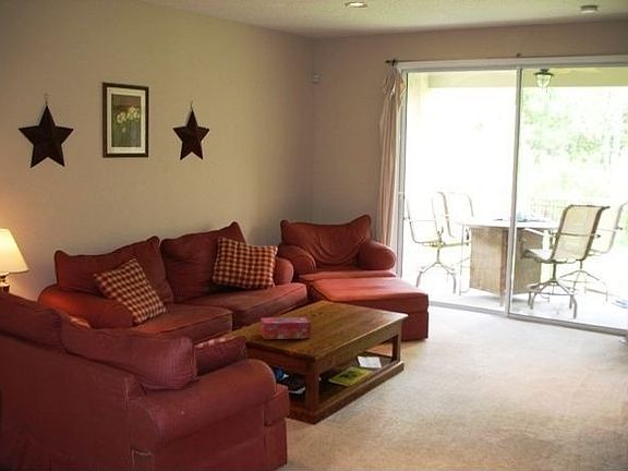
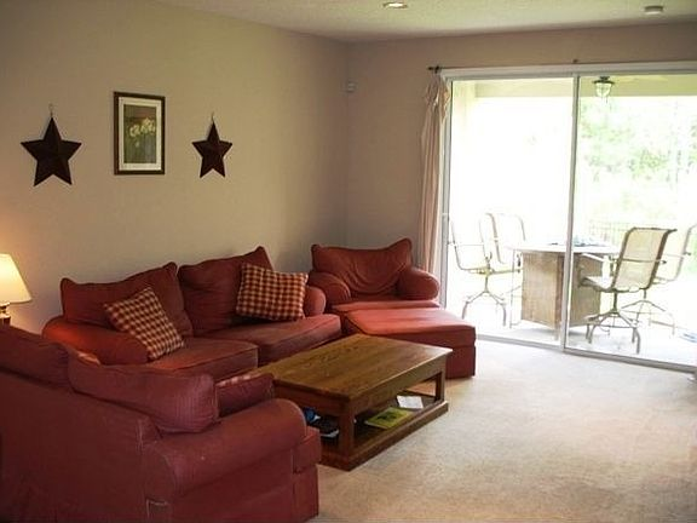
- tissue box [259,316,312,340]
